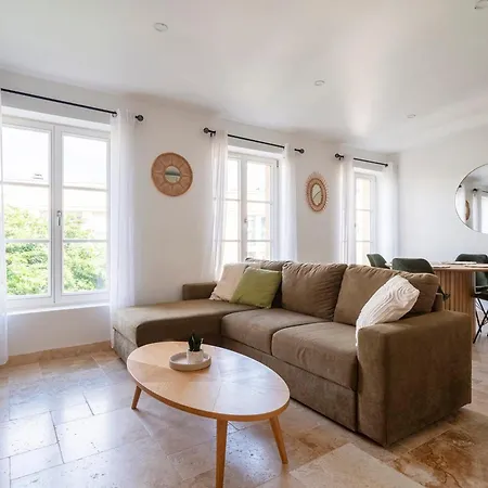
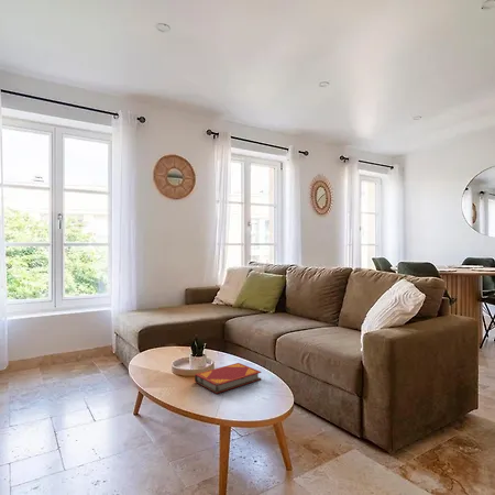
+ hardback book [194,362,263,395]
